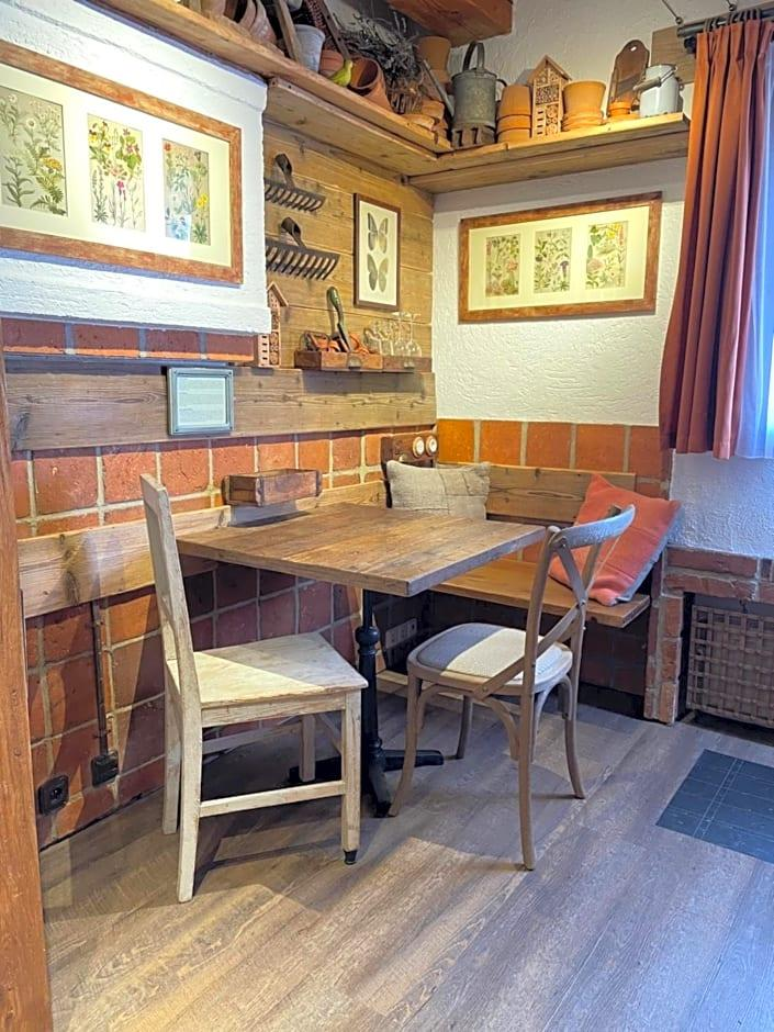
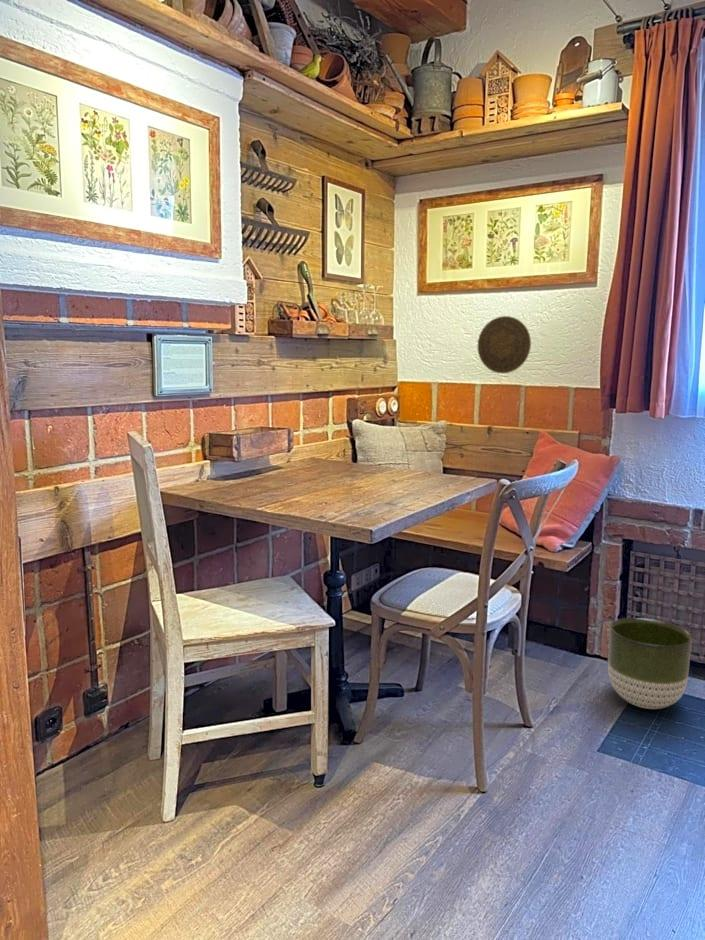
+ planter [607,617,693,710]
+ decorative plate [477,315,532,374]
